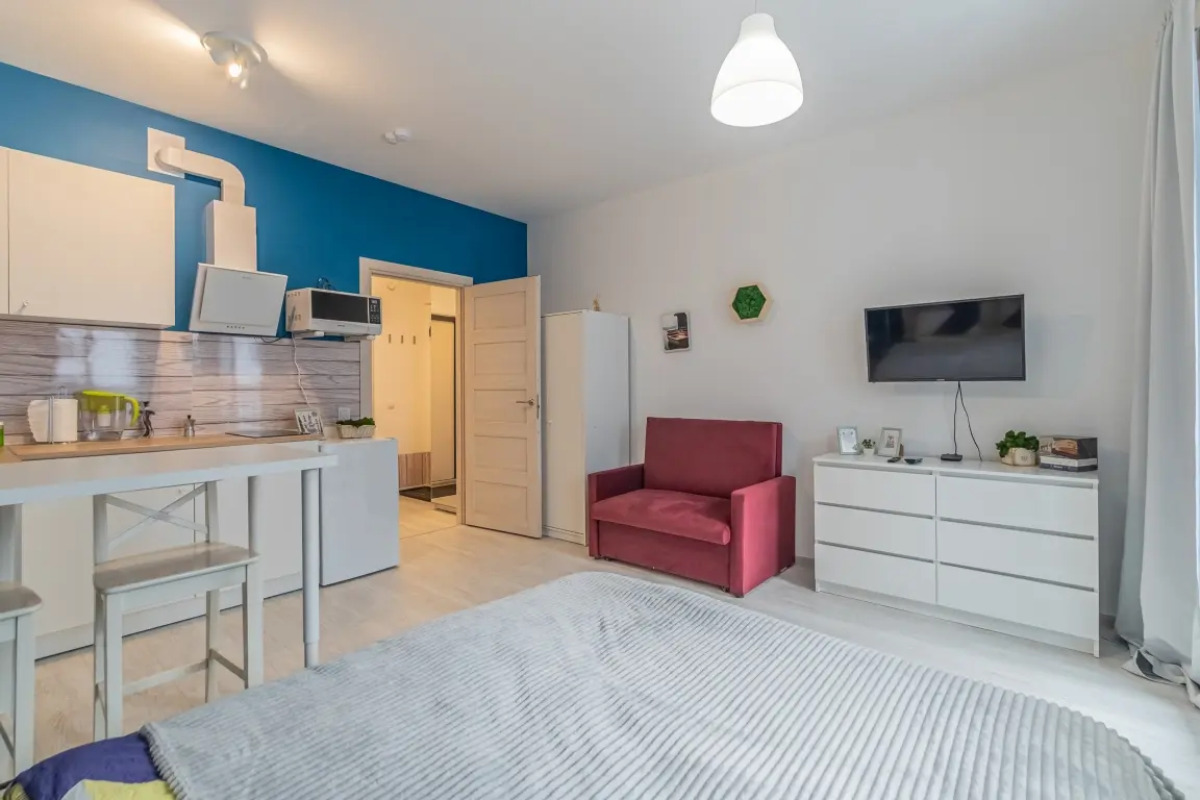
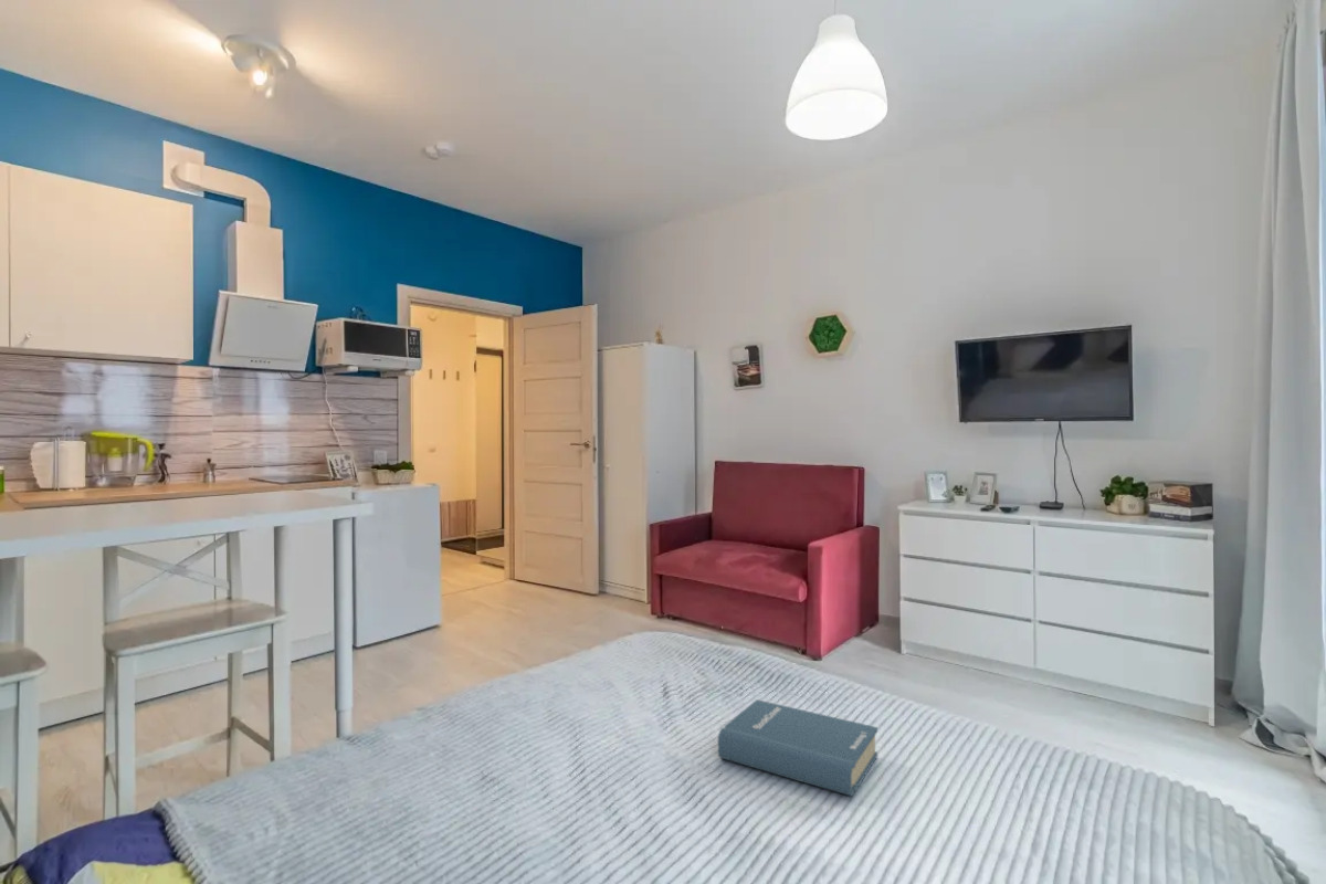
+ hardback book [717,698,878,798]
